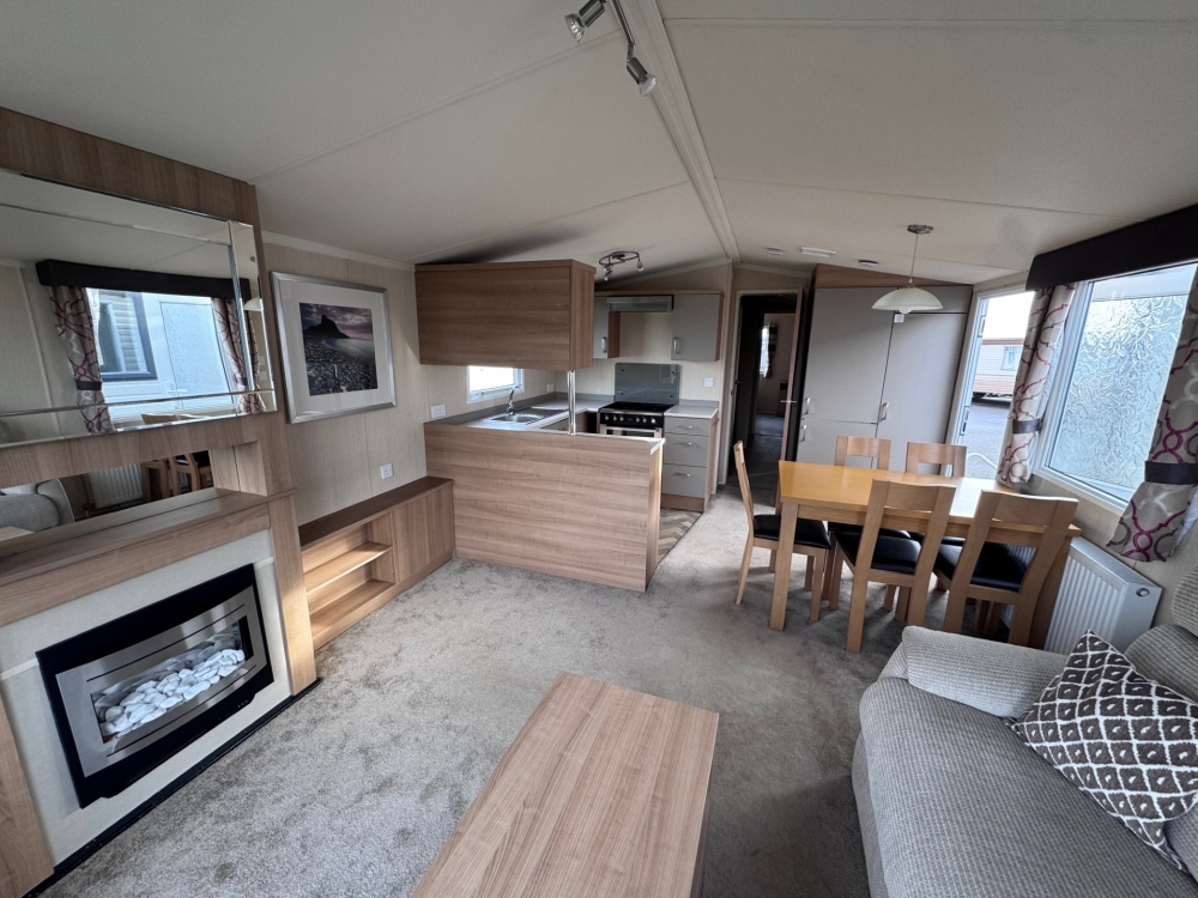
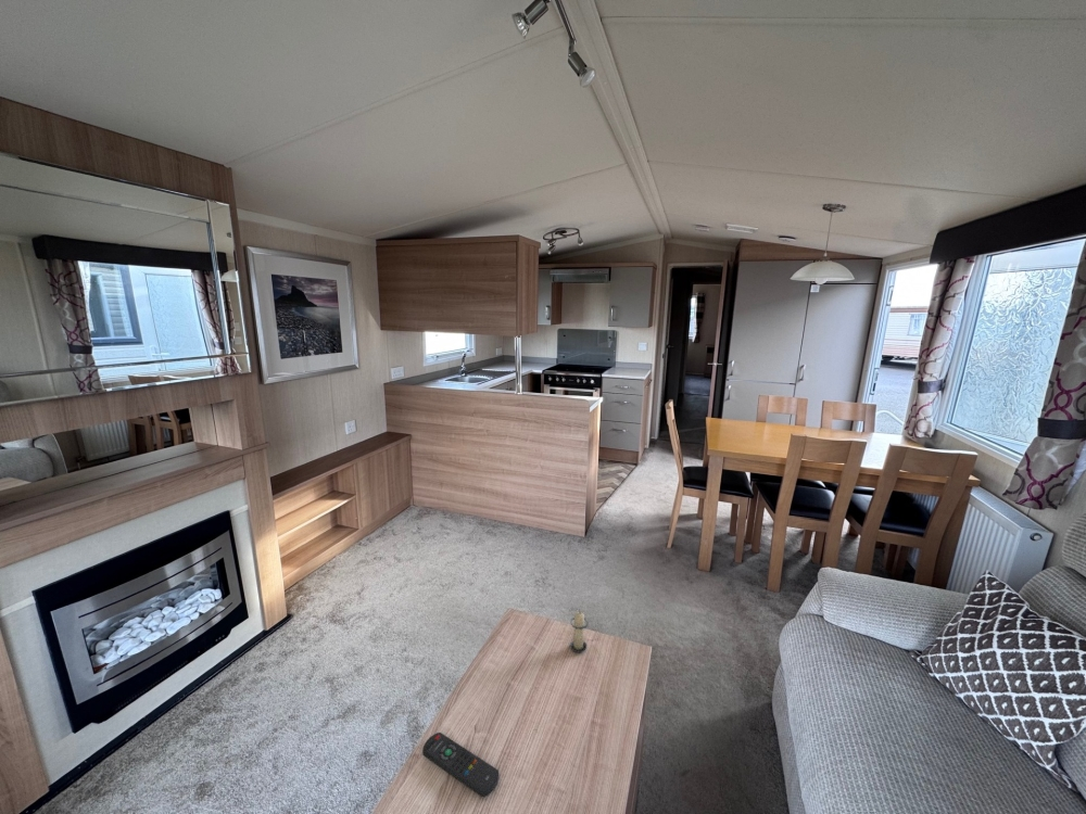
+ candle [569,609,590,653]
+ remote control [421,732,500,798]
